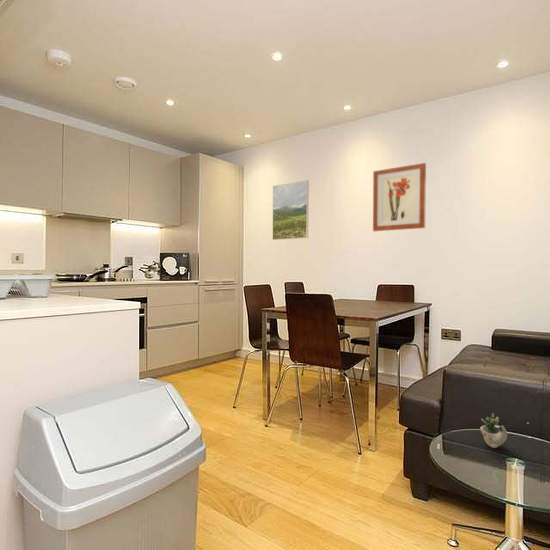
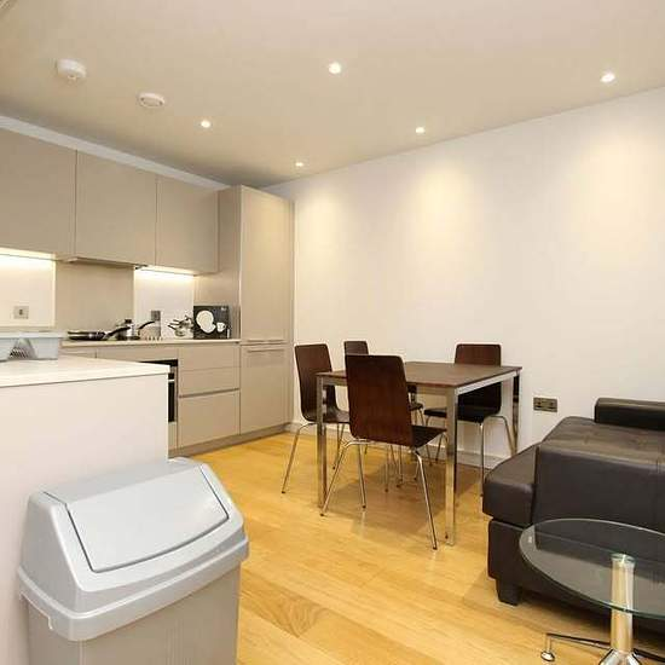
- succulent plant [479,412,530,449]
- wall art [372,162,427,232]
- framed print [271,179,310,241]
